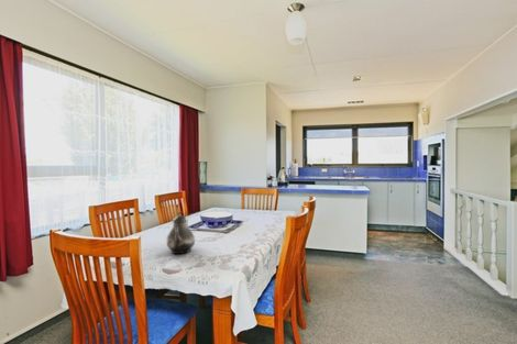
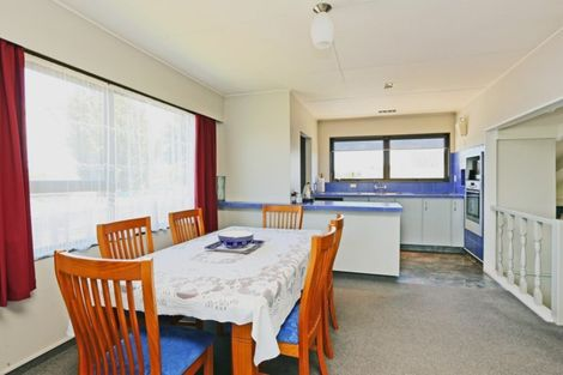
- teapot [165,210,196,255]
